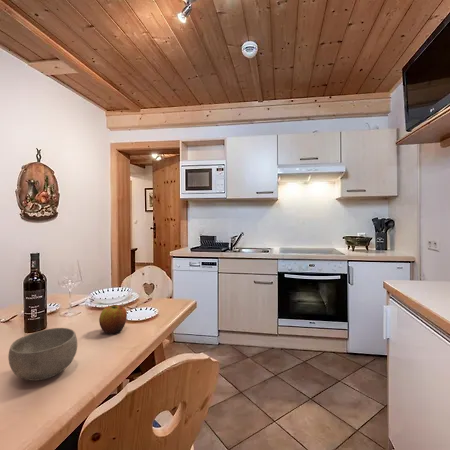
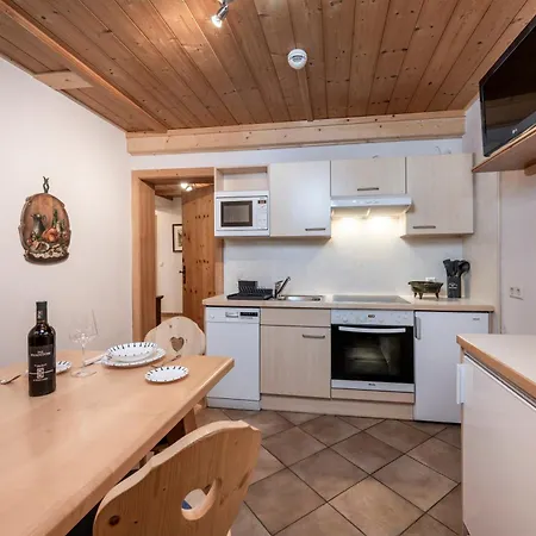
- apple [98,304,128,334]
- bowl [7,327,78,382]
